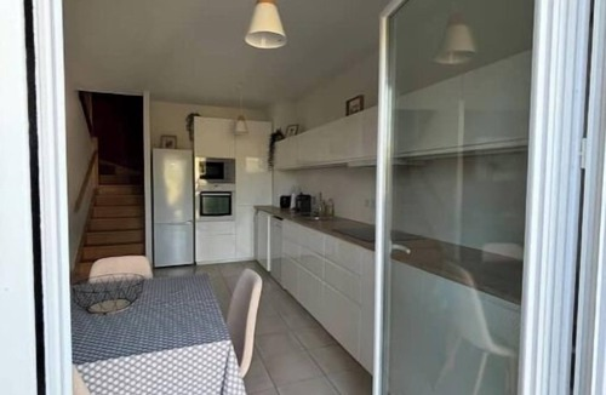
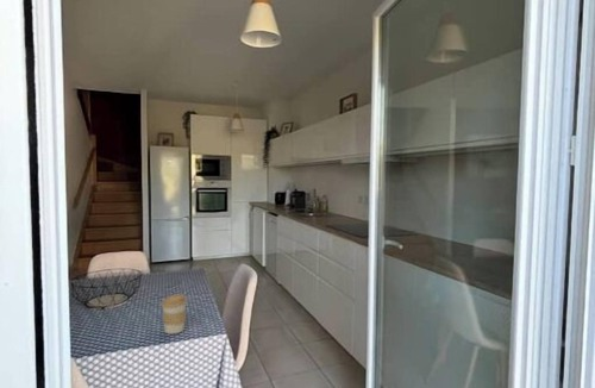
+ coffee cup [161,294,188,336]
